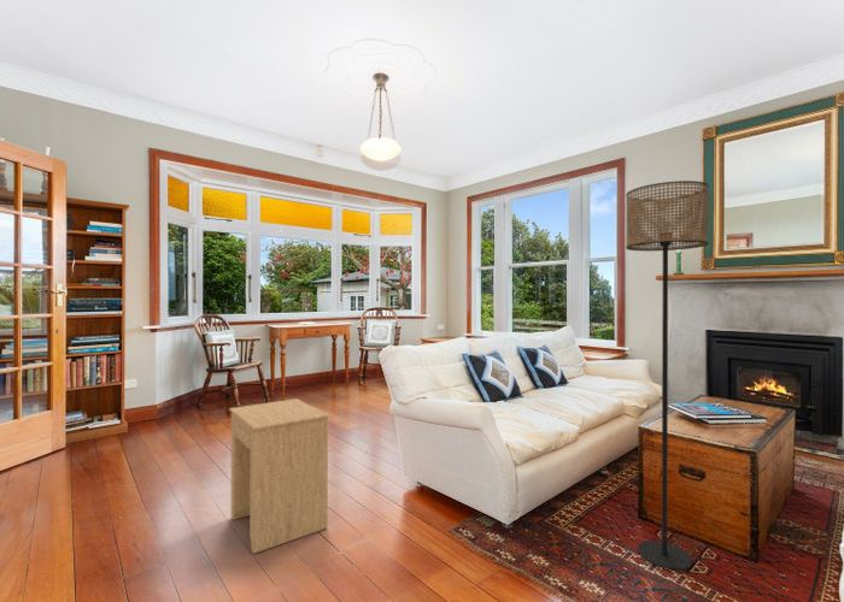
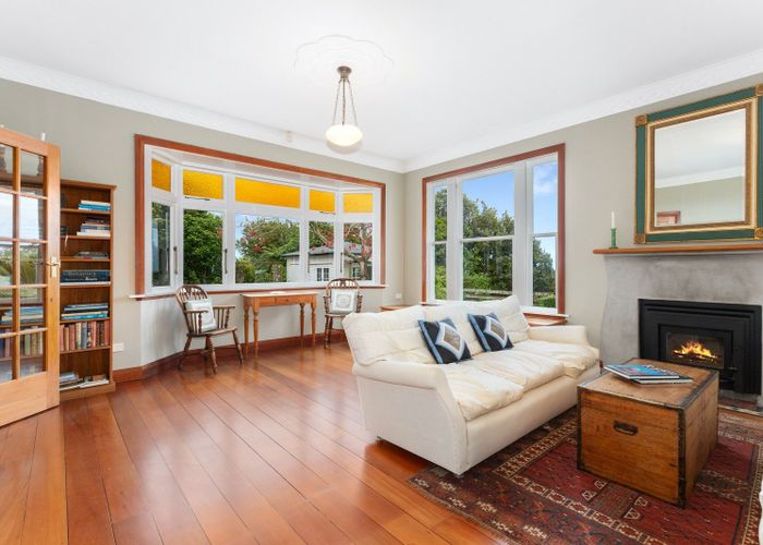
- side table [228,397,332,555]
- floor lamp [625,179,710,572]
